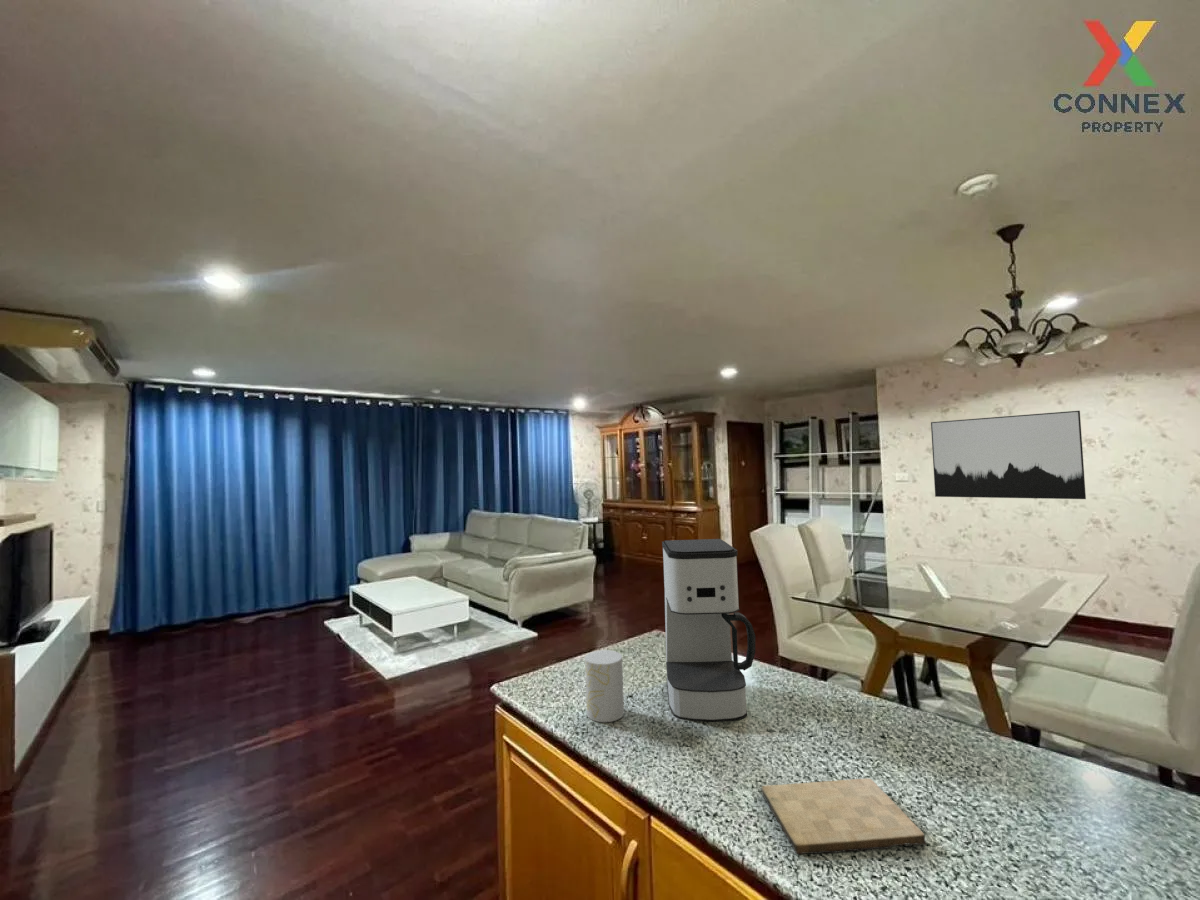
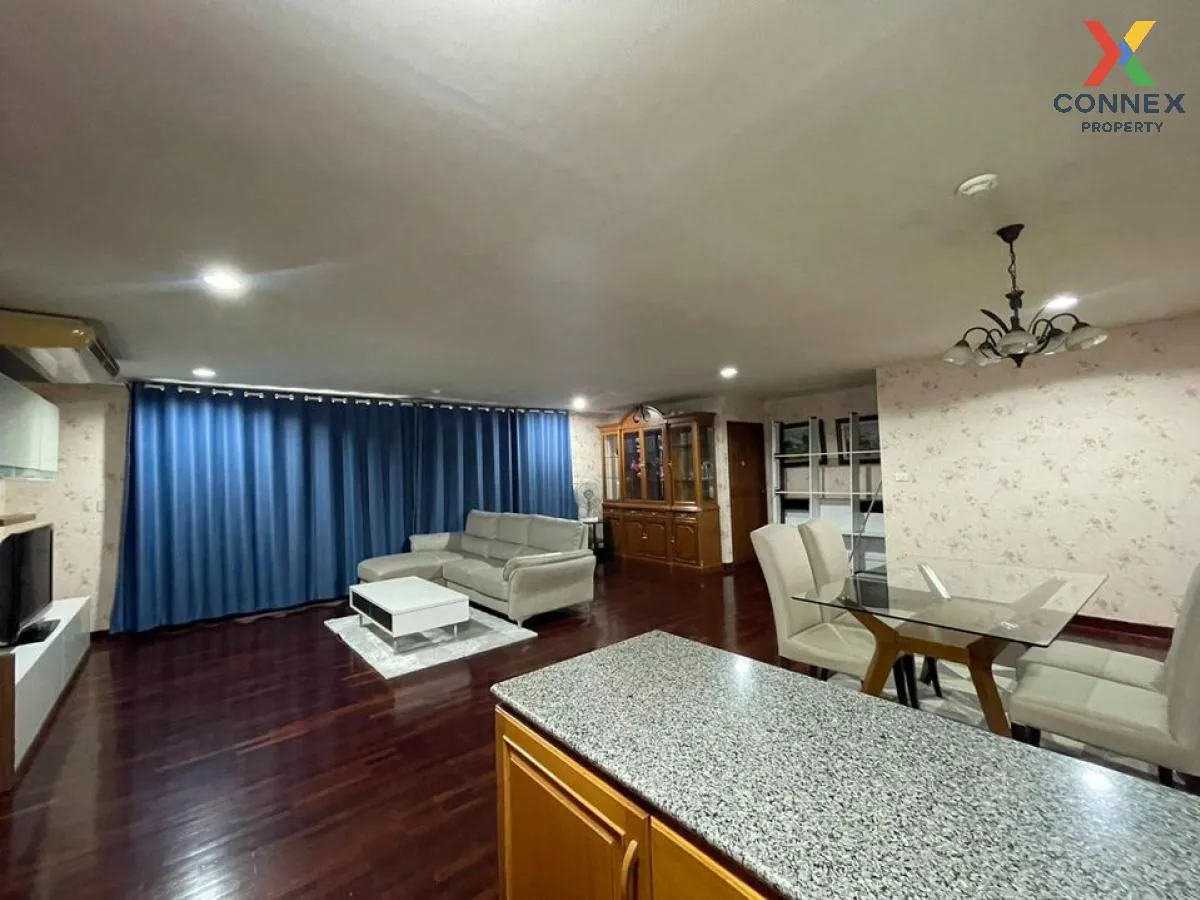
- coffee maker [661,538,756,723]
- cutting board [760,778,927,855]
- wall art [930,410,1087,500]
- cup [584,649,625,723]
